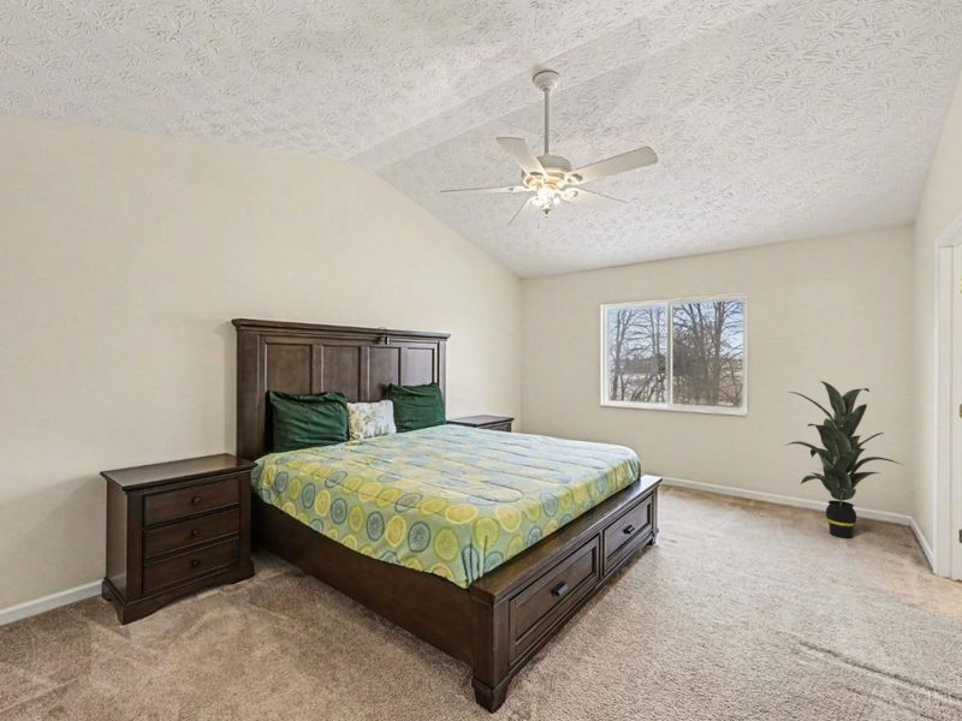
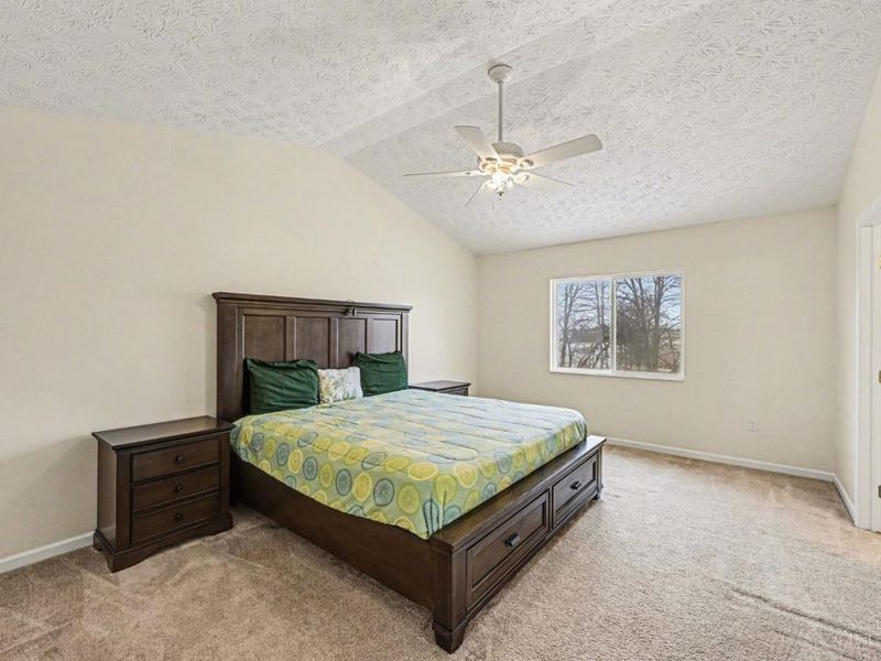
- indoor plant [784,380,904,540]
